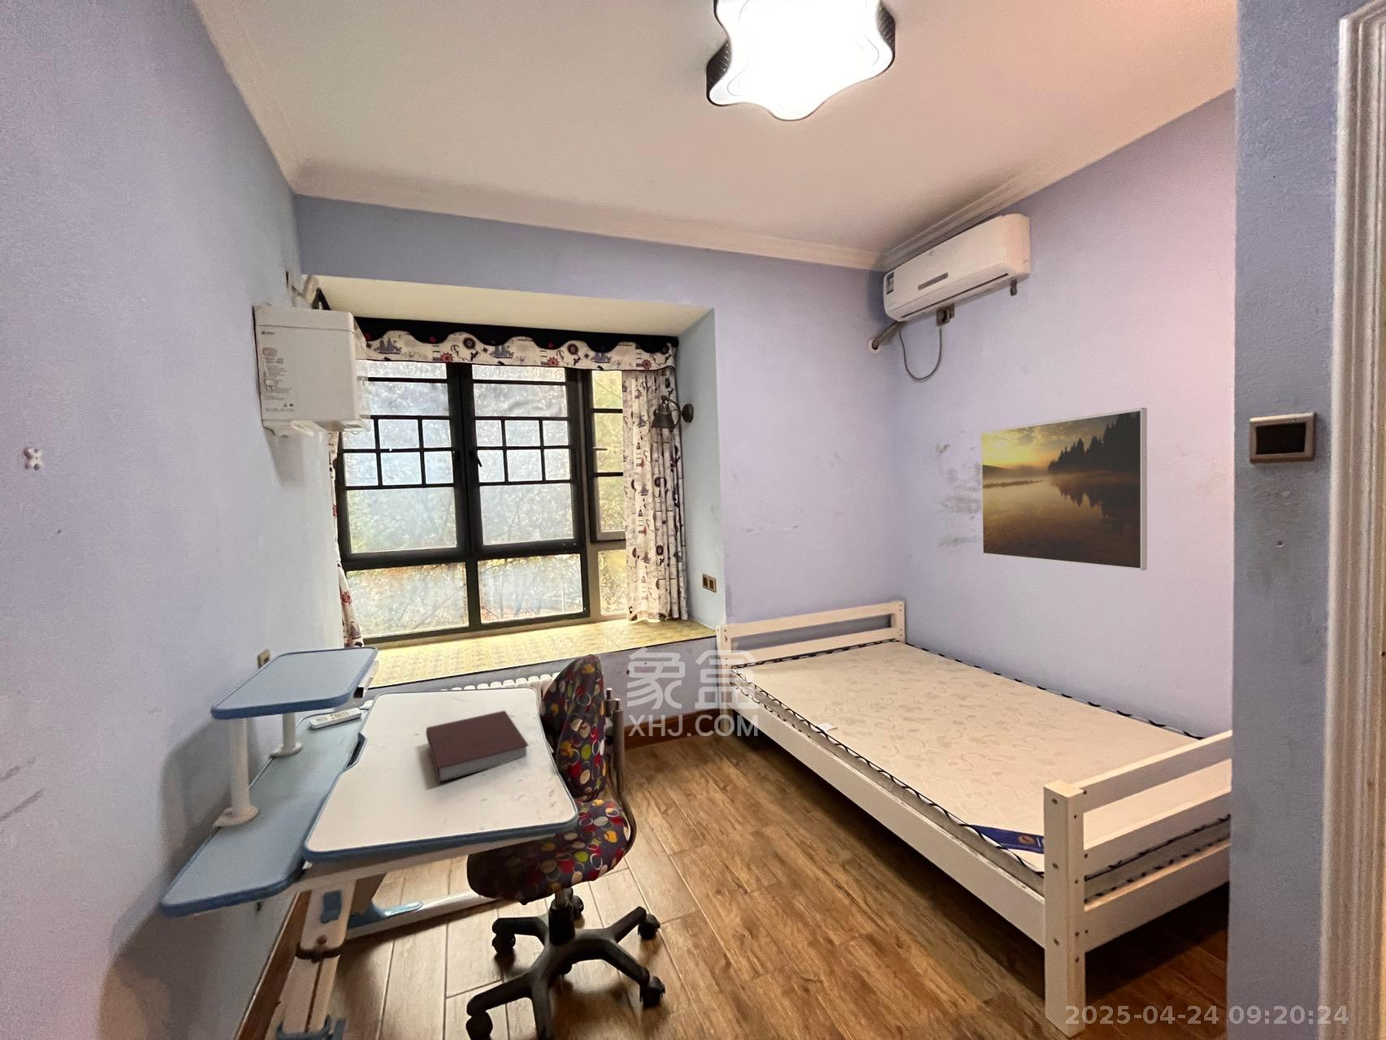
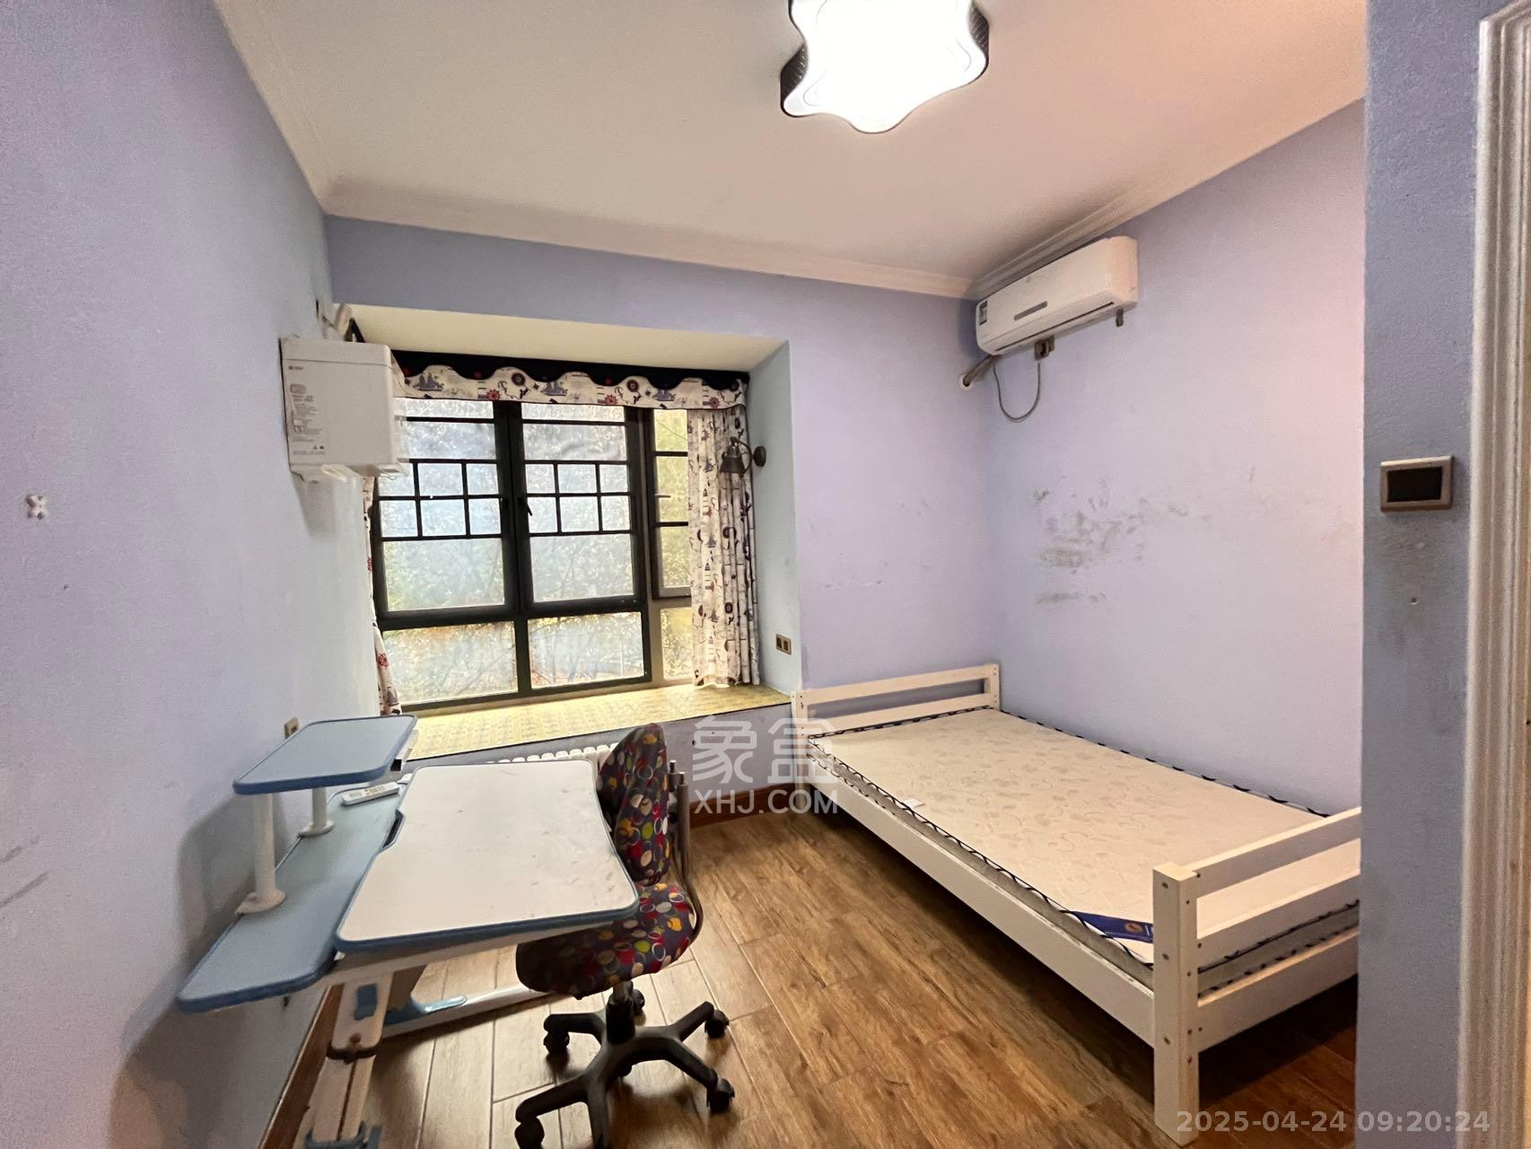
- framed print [981,407,1148,571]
- notebook [425,709,530,783]
